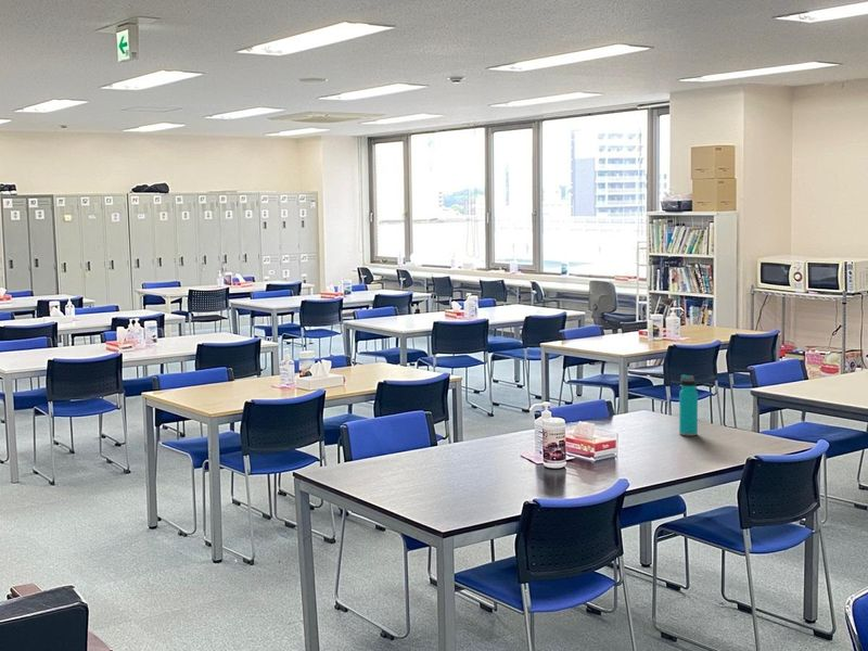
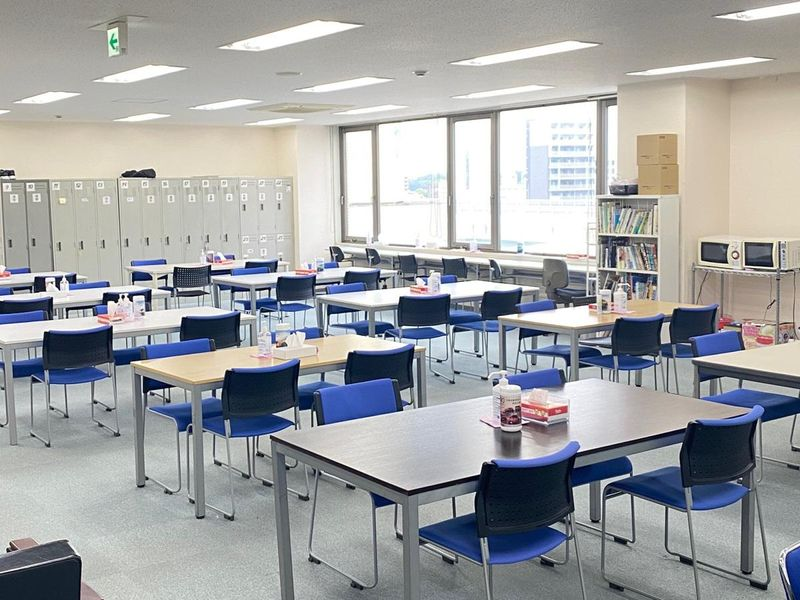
- water bottle [678,373,699,437]
